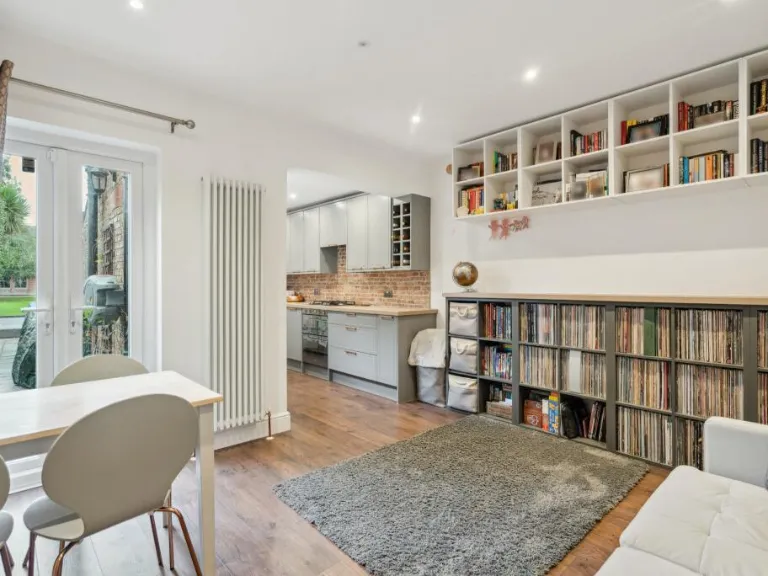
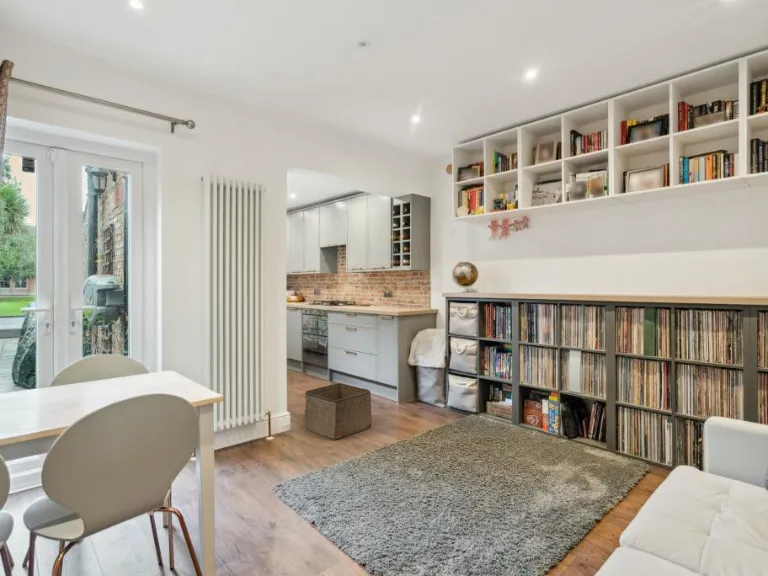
+ storage bin [303,382,373,441]
